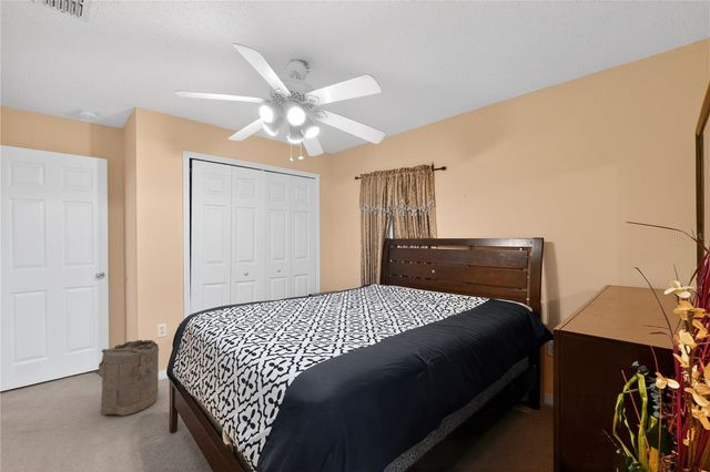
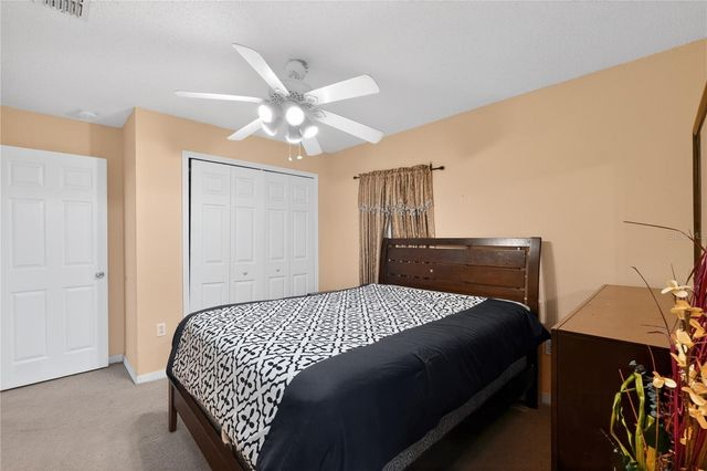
- laundry hamper [87,339,160,418]
